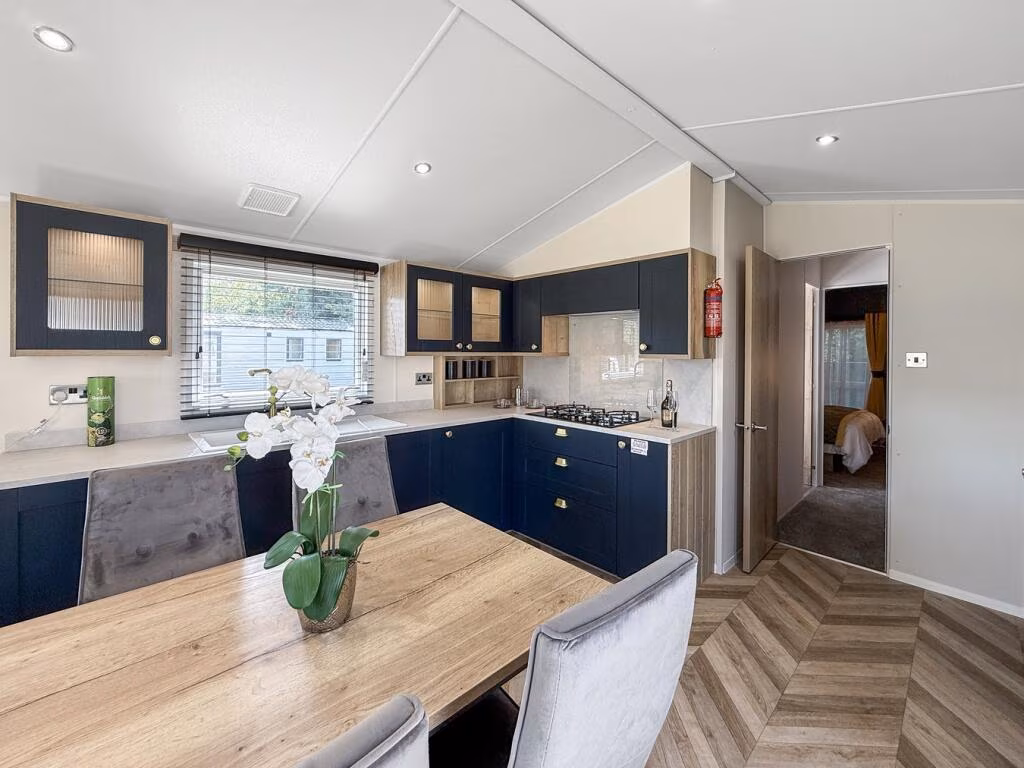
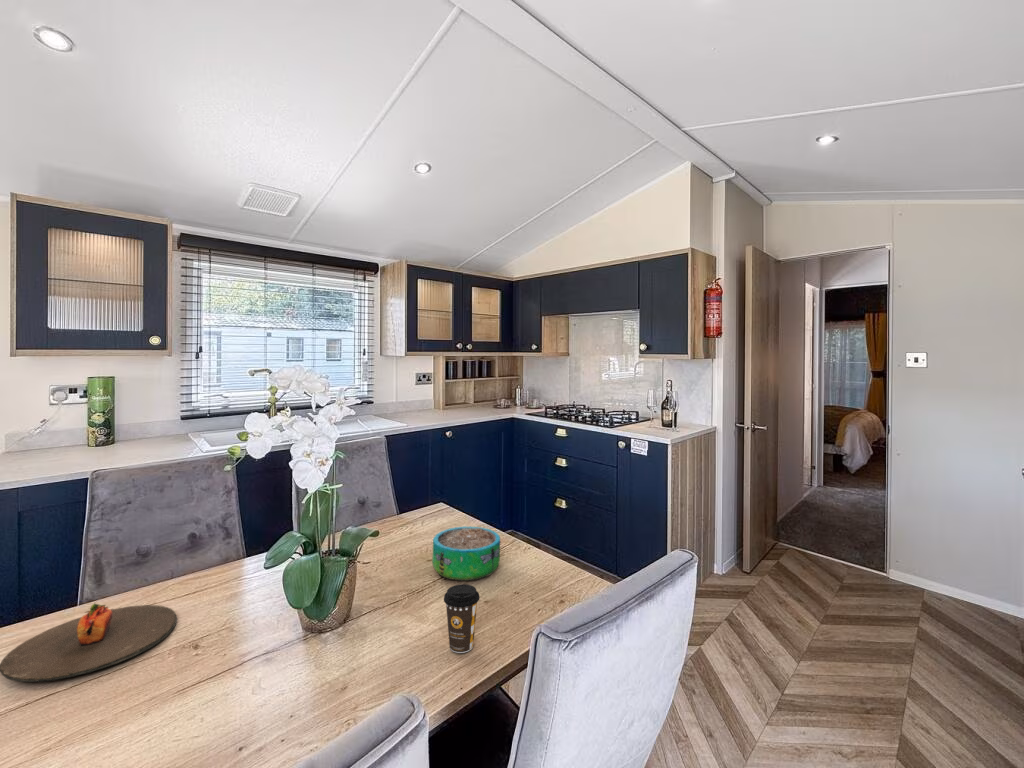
+ decorative bowl [431,525,501,582]
+ coffee cup [443,583,481,654]
+ plate [0,602,178,683]
